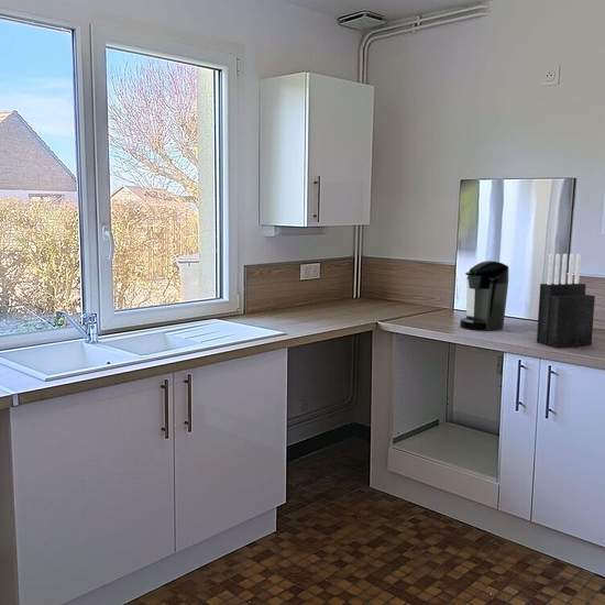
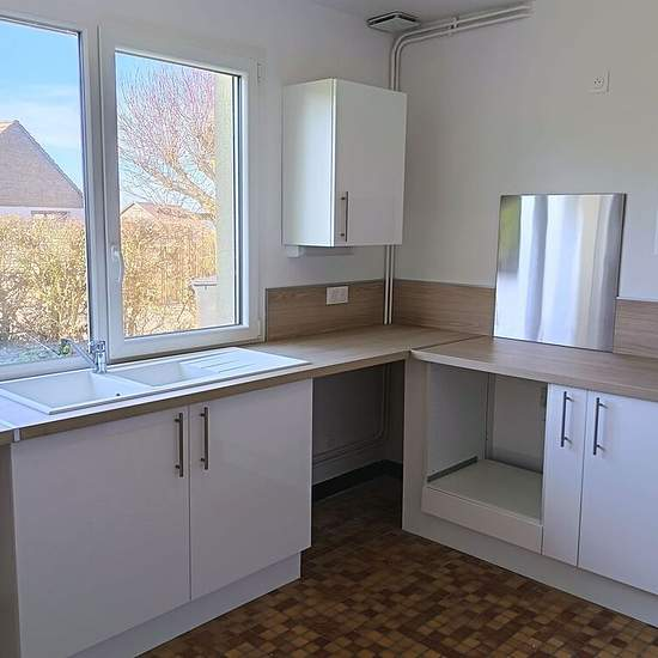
- knife block [536,253,596,349]
- coffee maker [459,260,509,331]
